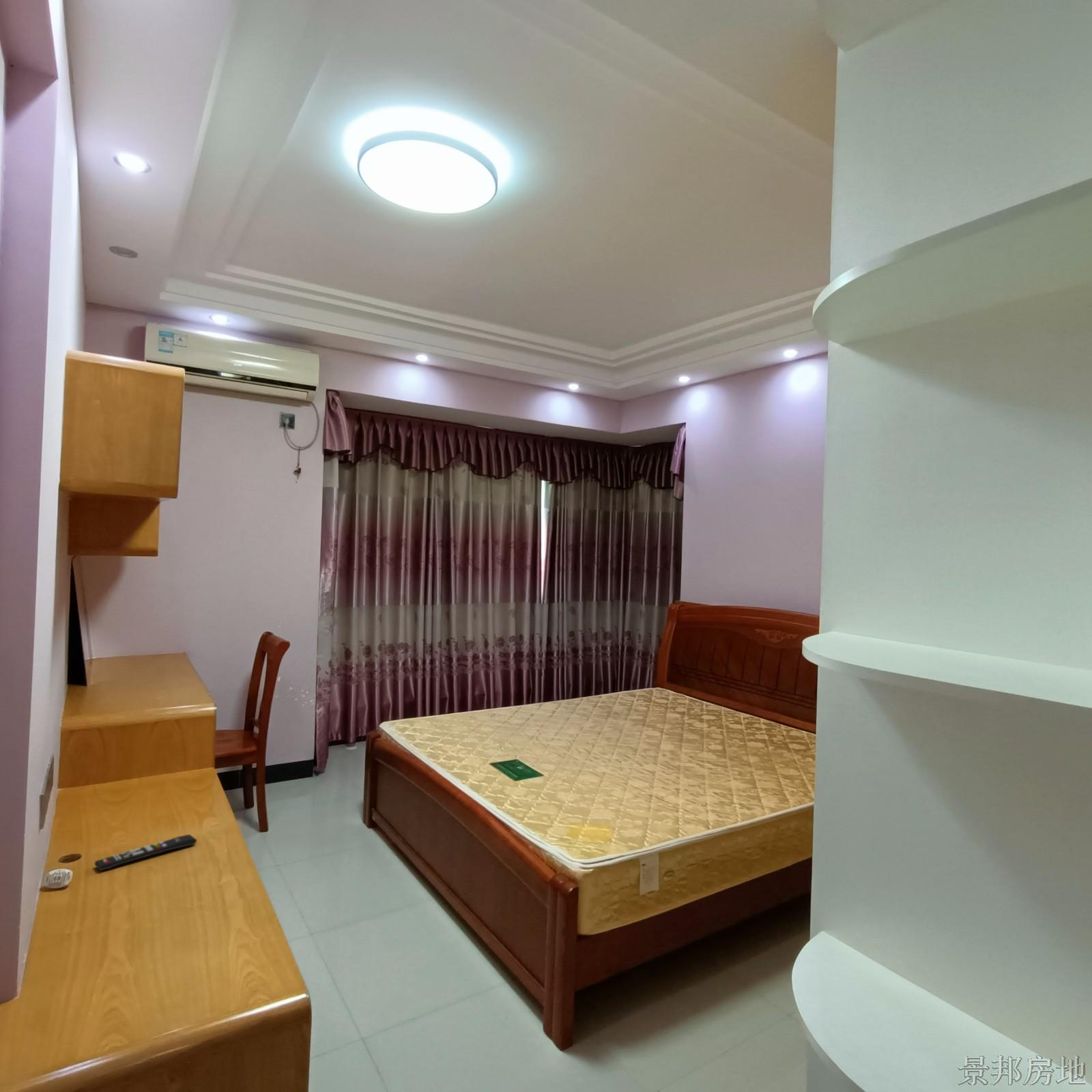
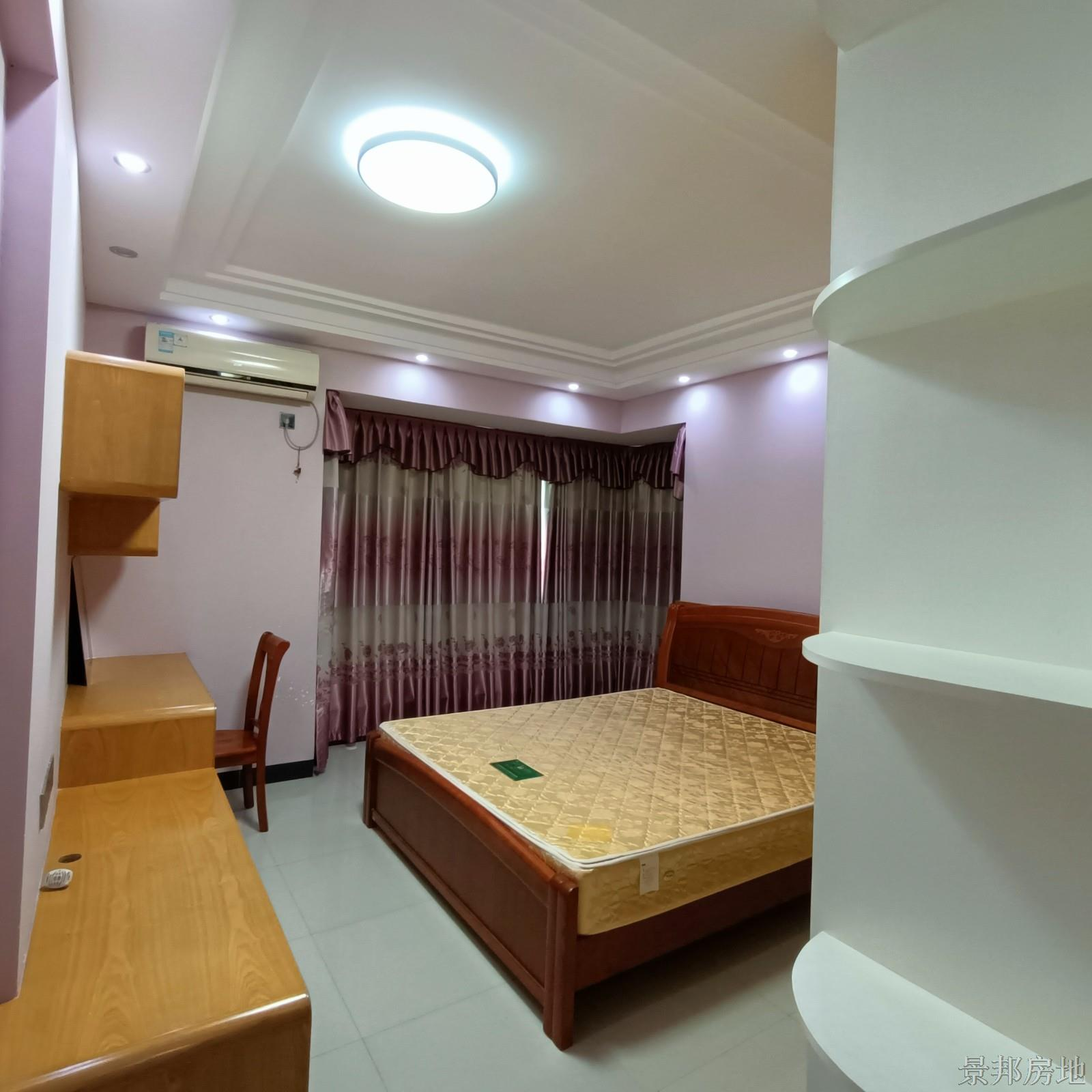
- remote control [94,833,198,872]
